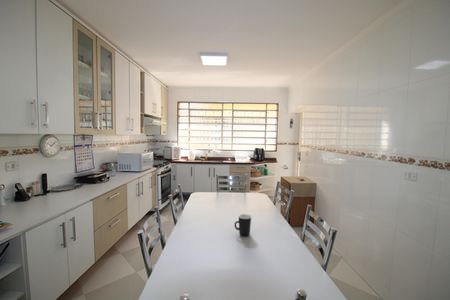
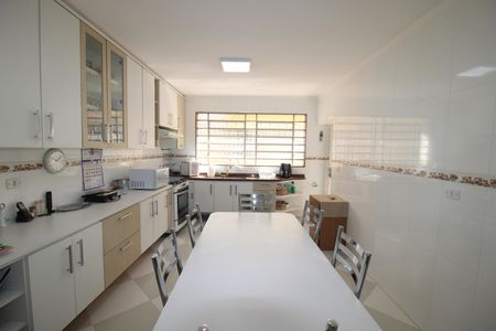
- mug [234,213,252,237]
